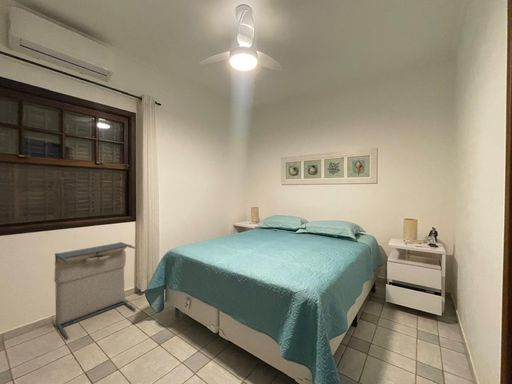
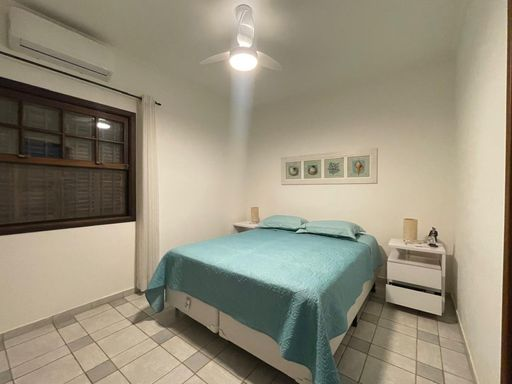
- laundry hamper [53,241,137,340]
